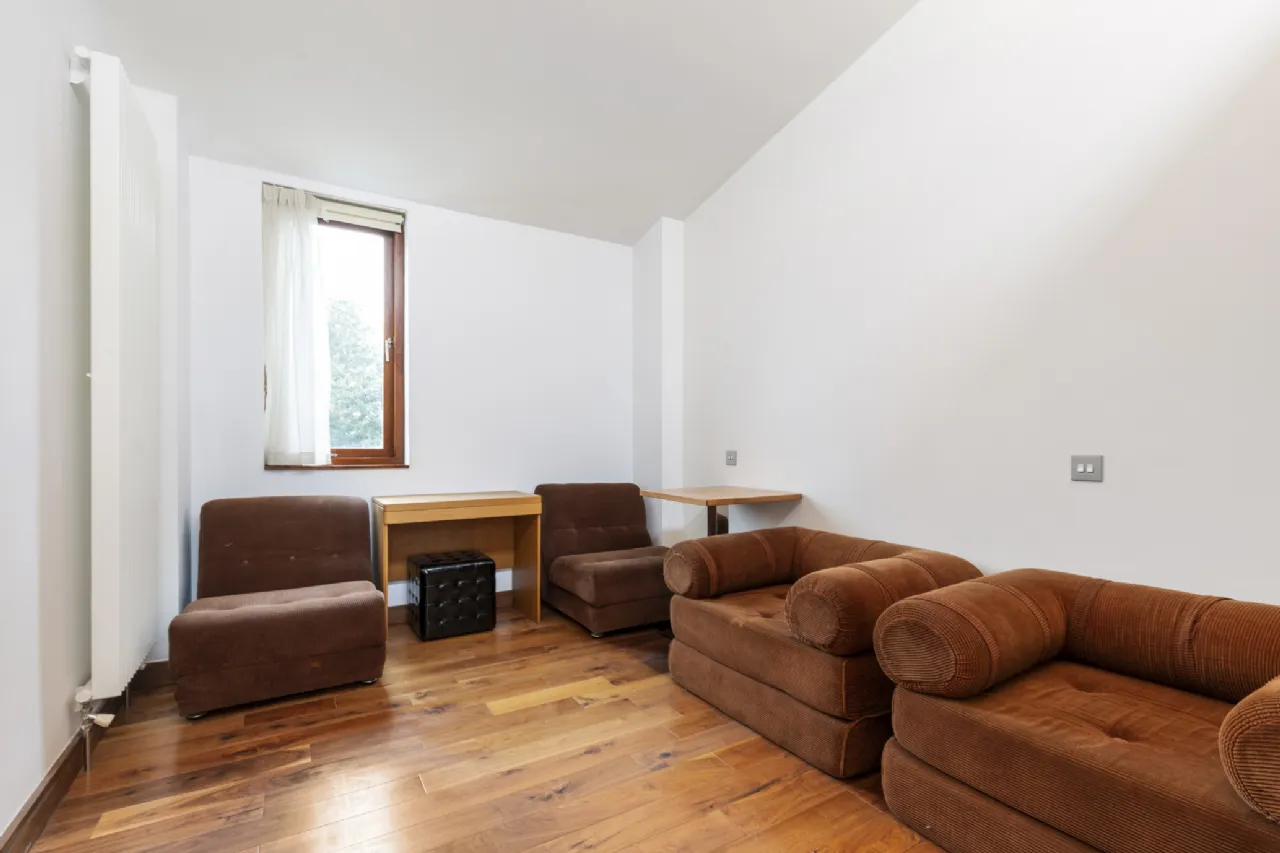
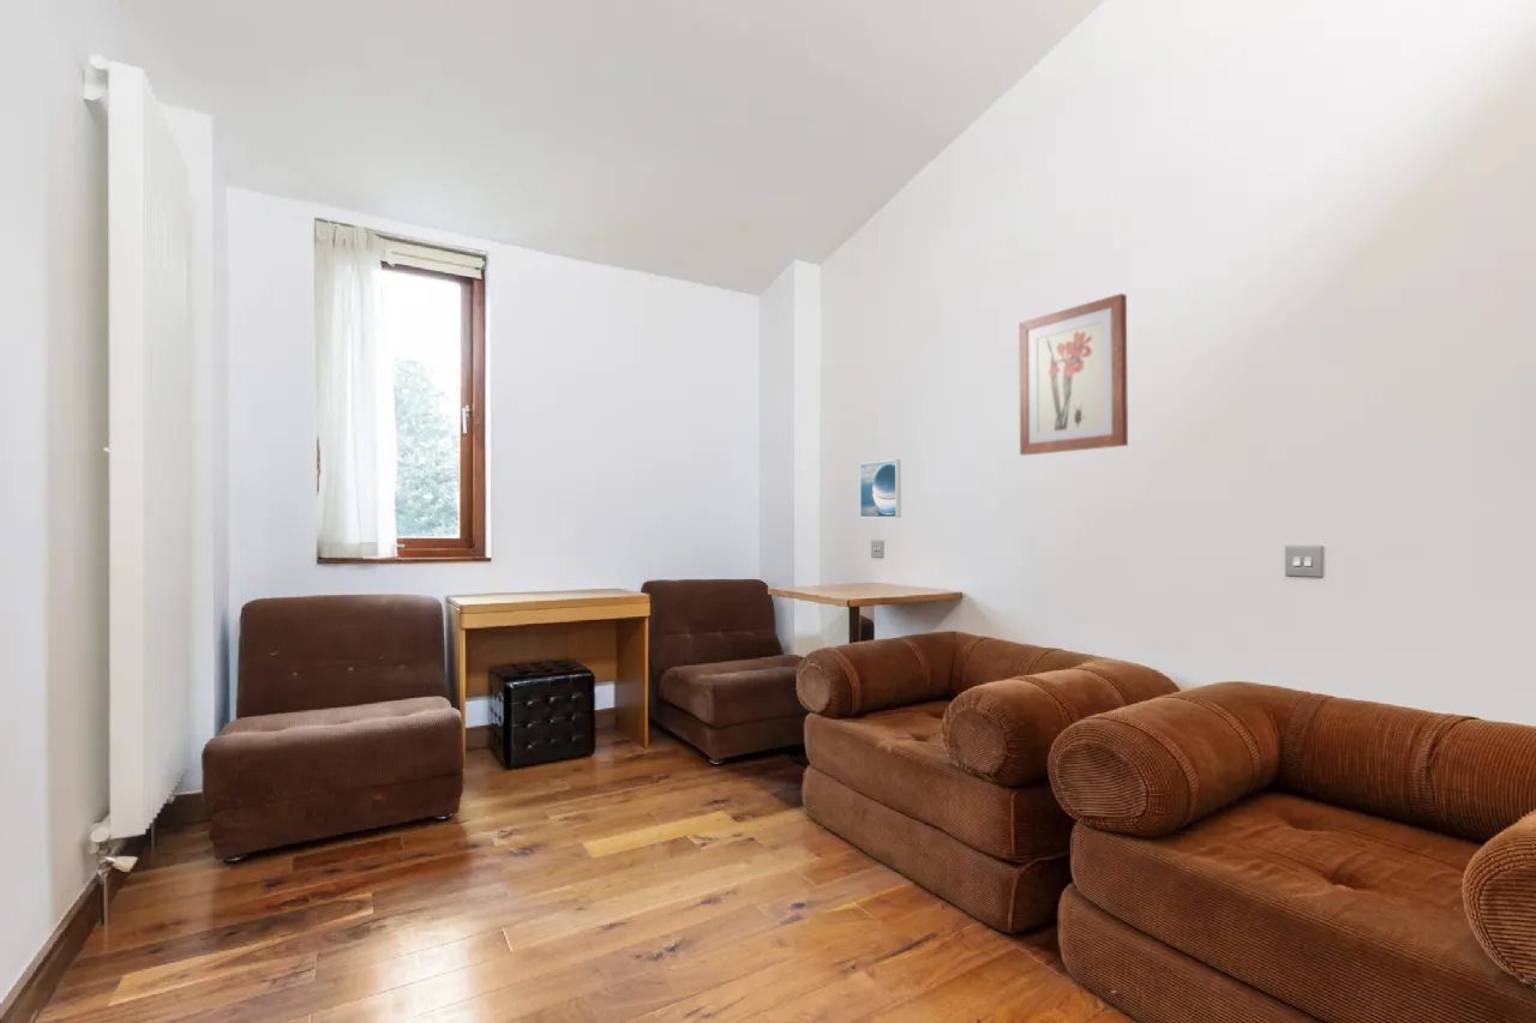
+ wall art [1018,293,1129,456]
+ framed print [859,458,901,518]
